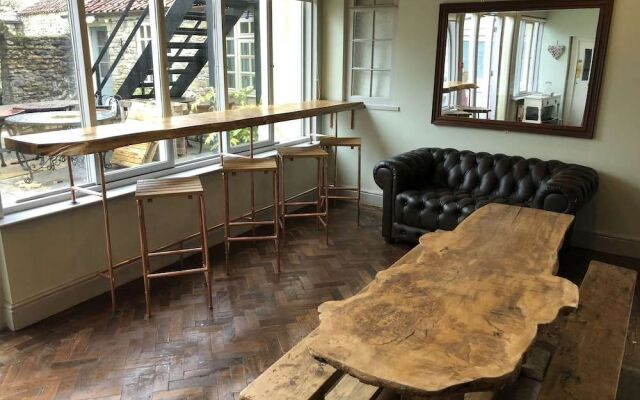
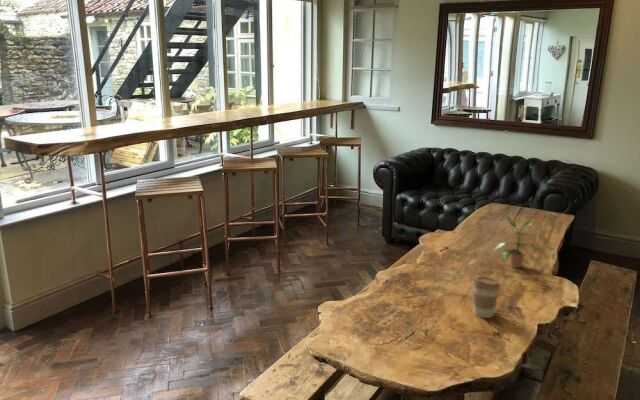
+ potted plant [492,214,547,269]
+ coffee cup [471,276,501,319]
